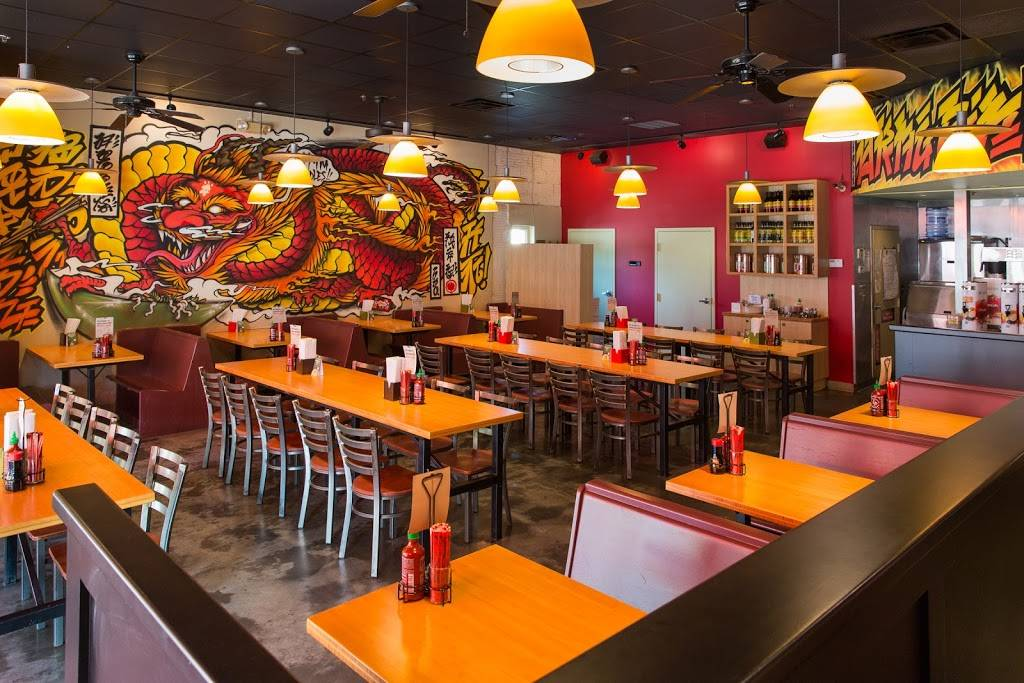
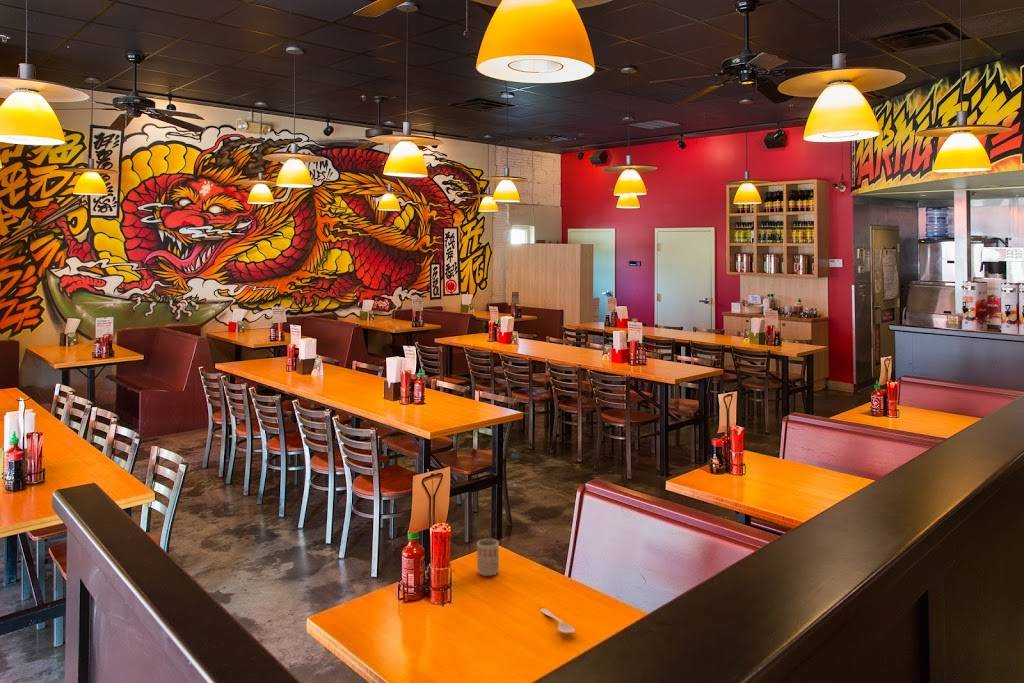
+ spoon [539,608,576,634]
+ cup [476,538,500,577]
